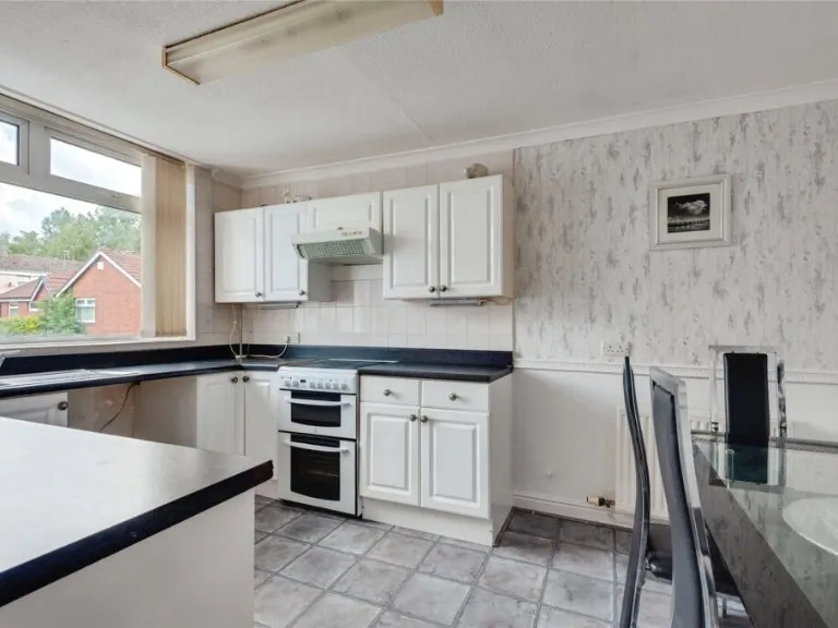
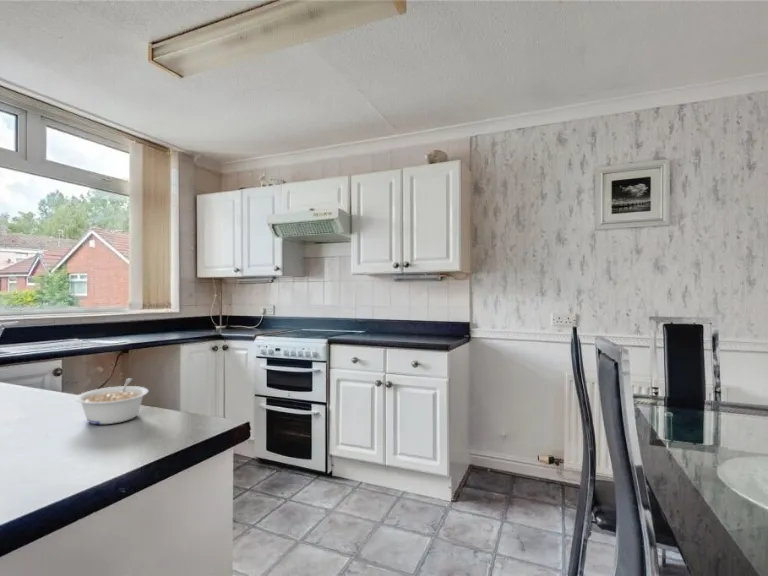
+ legume [74,377,150,425]
